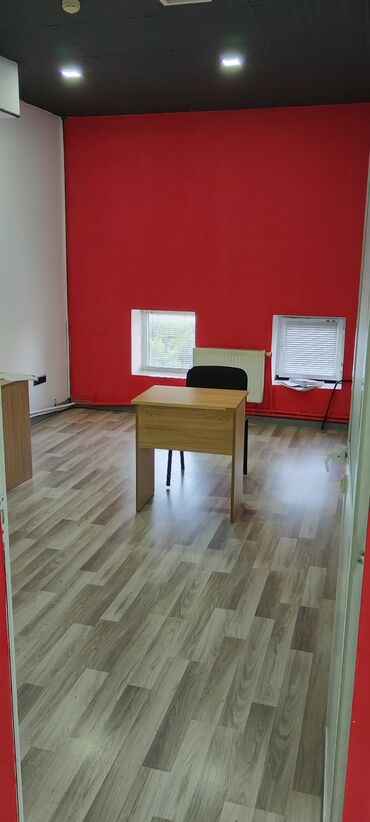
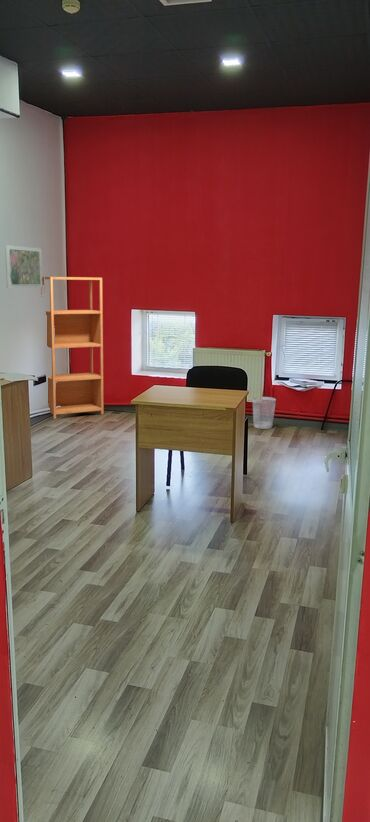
+ wastebasket [252,396,277,430]
+ road map [4,244,43,289]
+ bookshelf [40,276,105,420]
